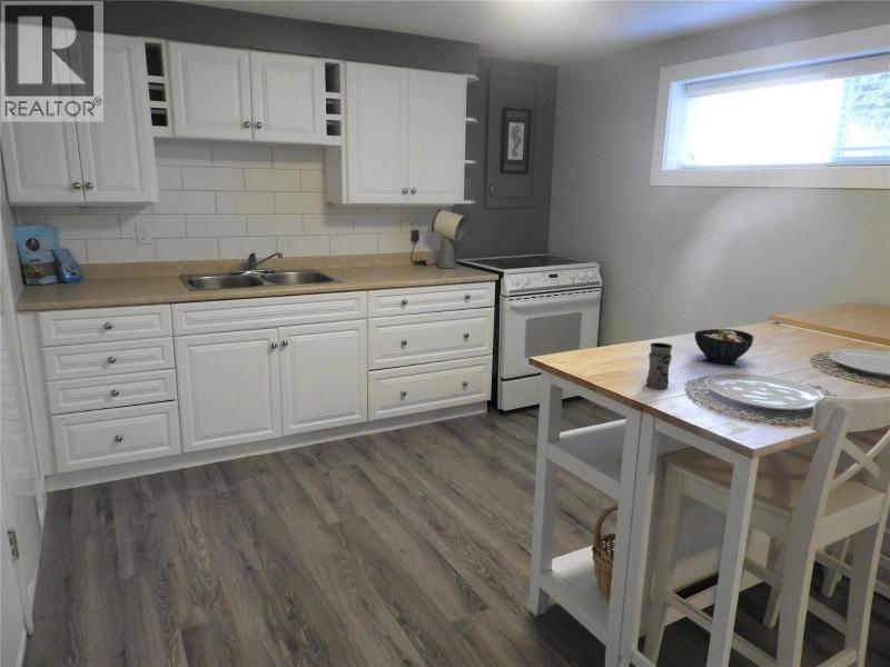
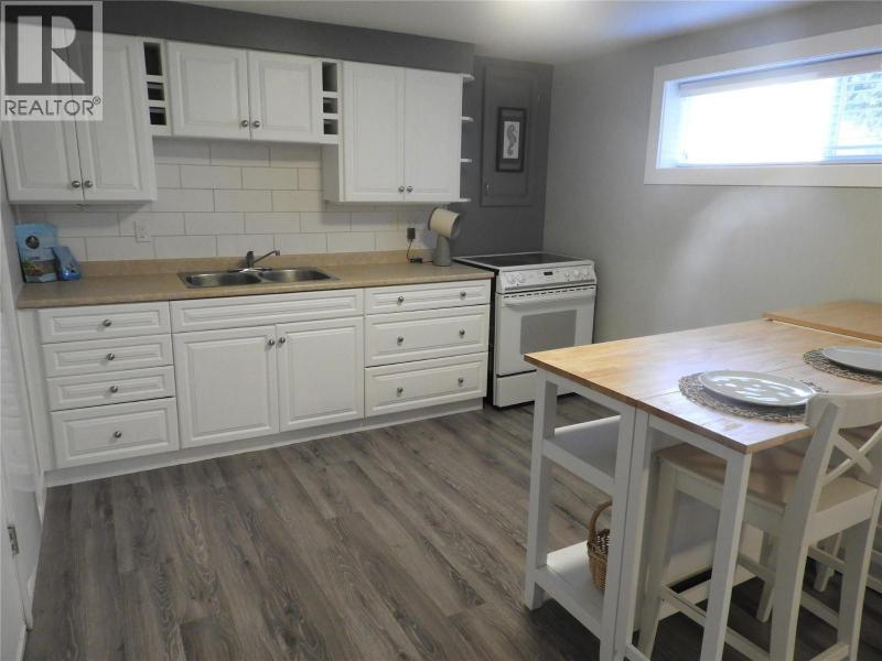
- jar [645,341,673,390]
- bowl [693,328,754,365]
